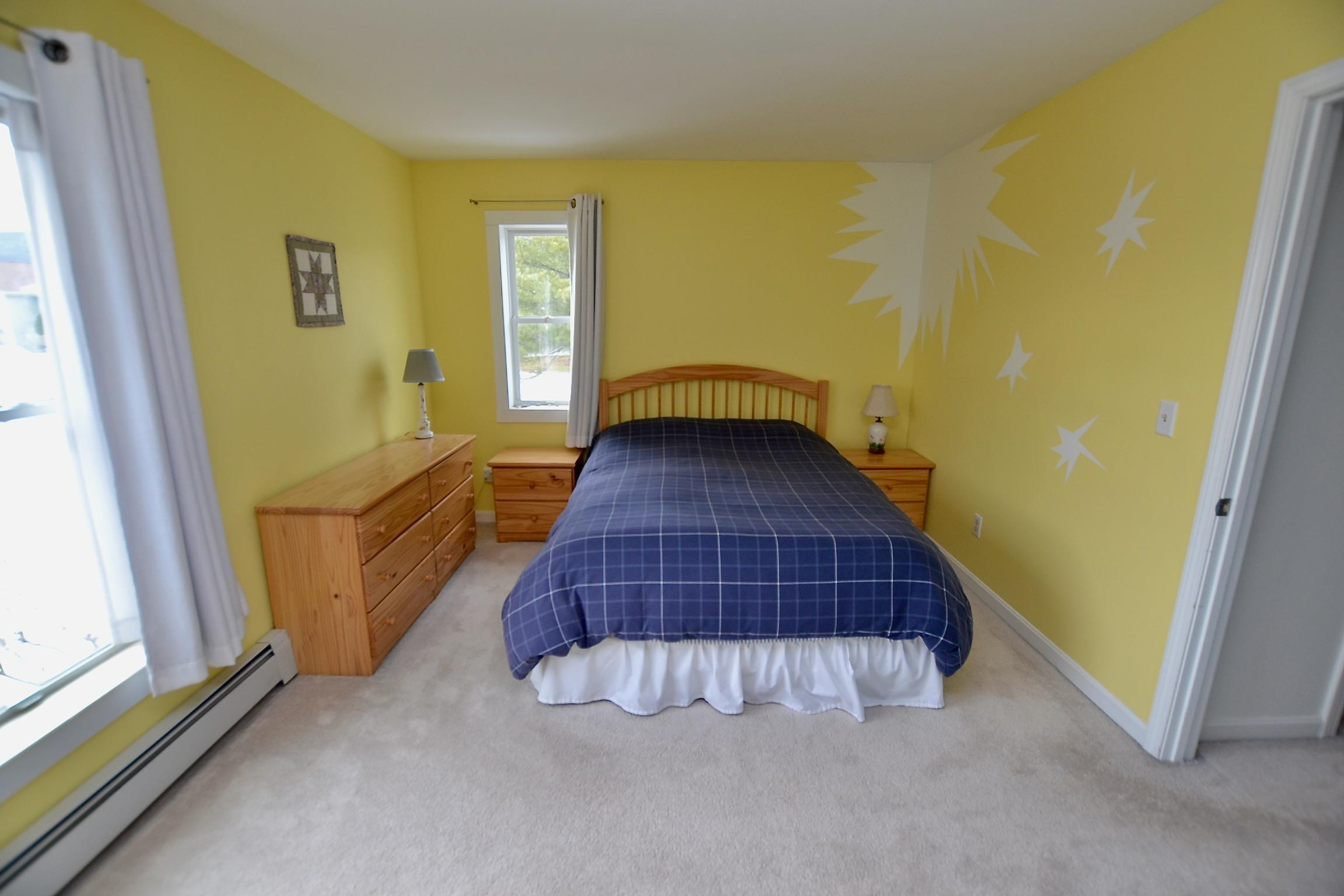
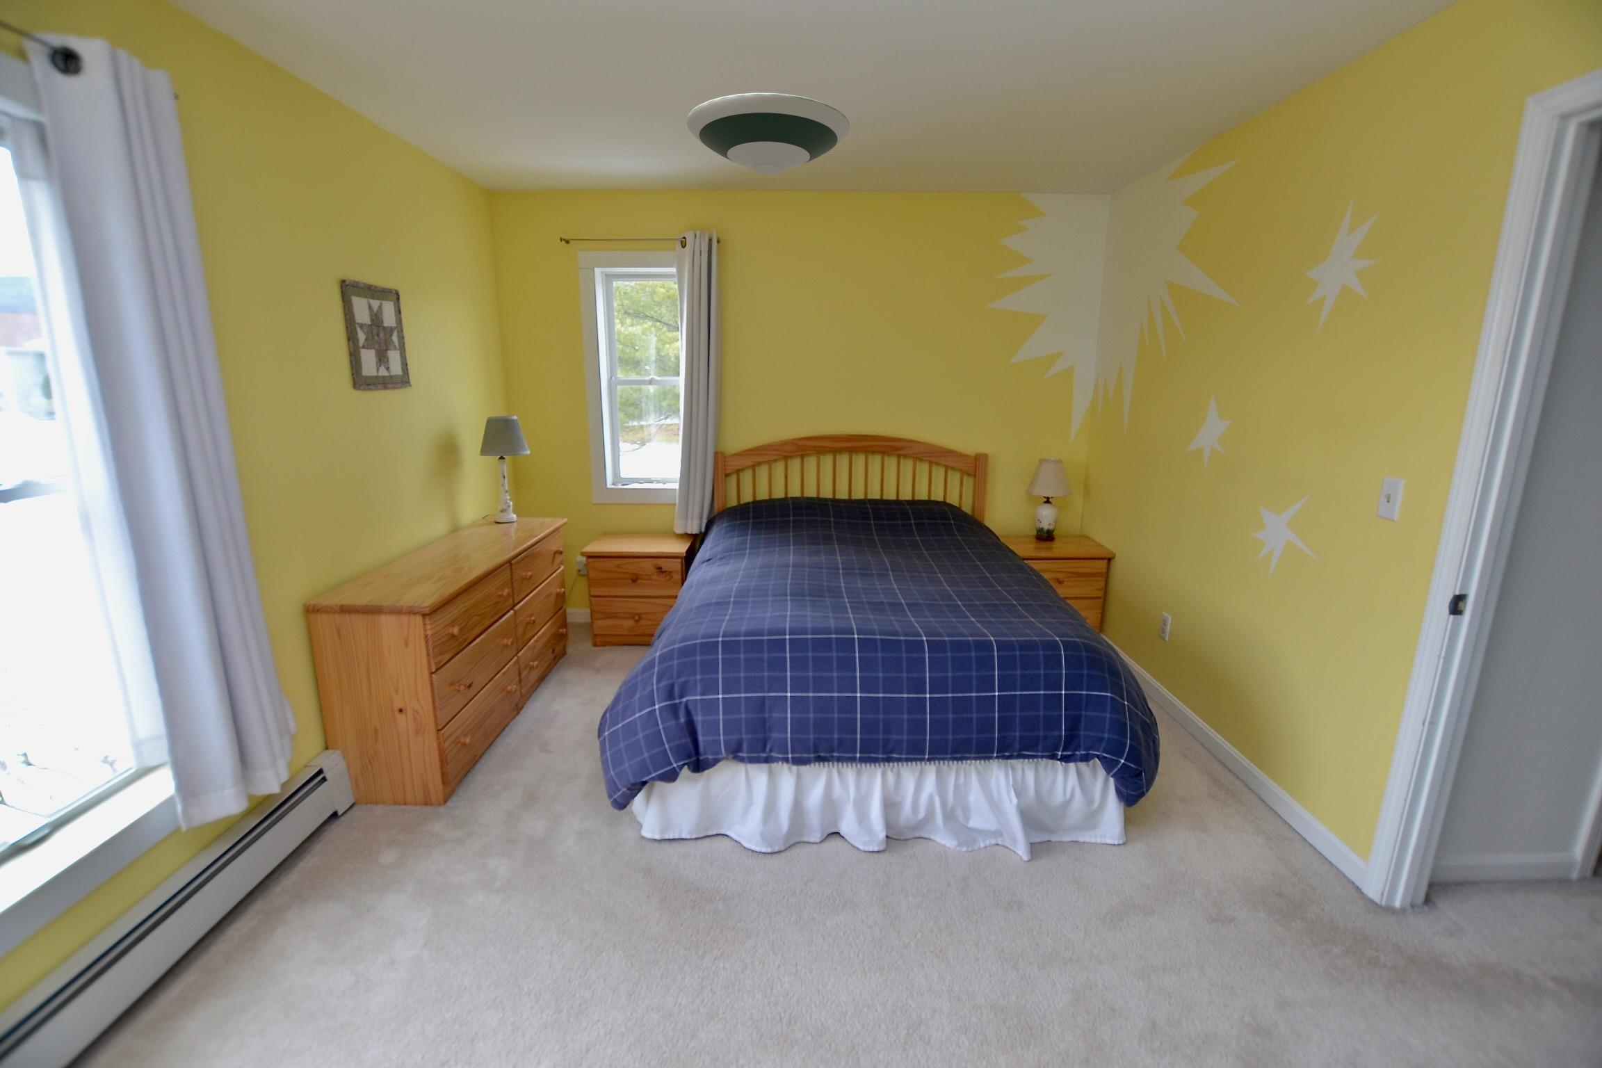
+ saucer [685,93,850,175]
